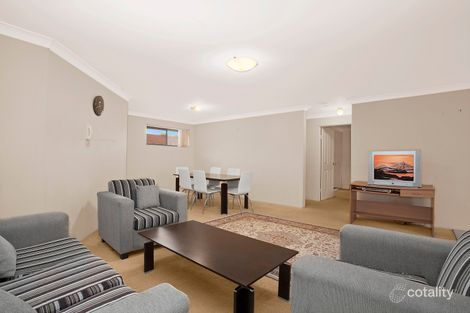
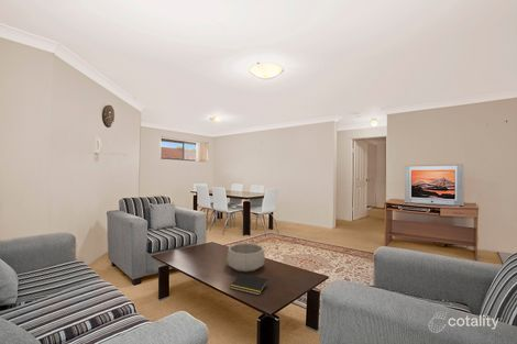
+ notepad [229,273,270,296]
+ decorative bowl [226,242,266,273]
